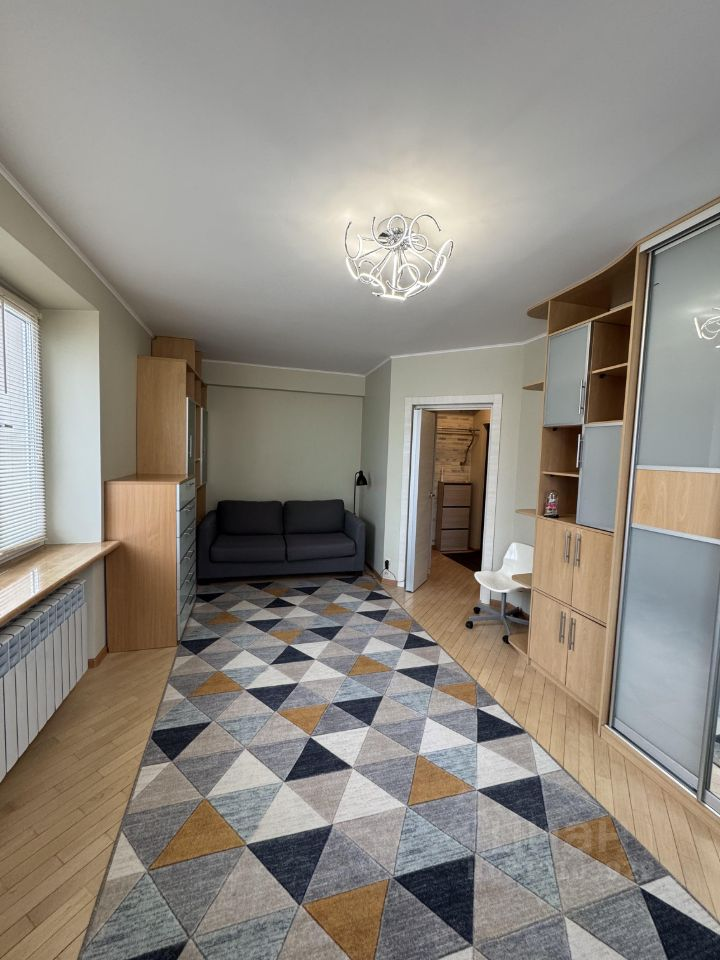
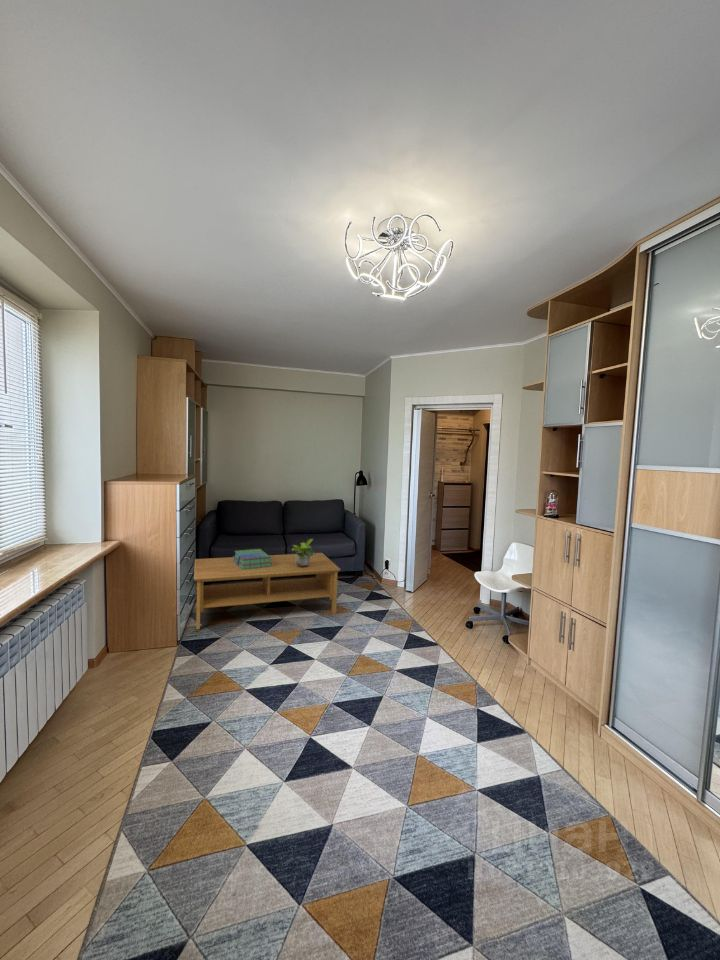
+ potted plant [291,538,316,566]
+ stack of books [232,548,272,570]
+ coffee table [193,552,342,630]
